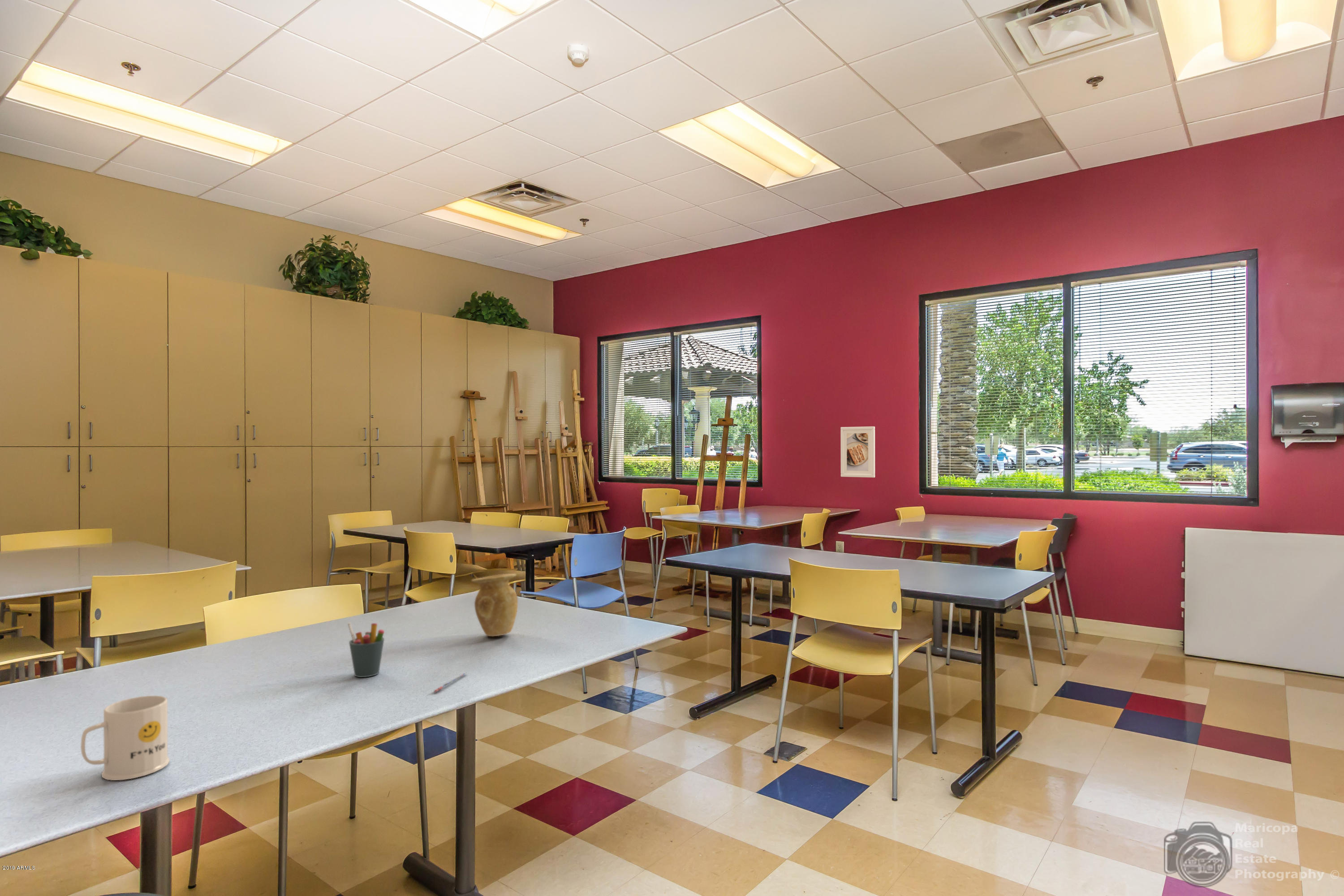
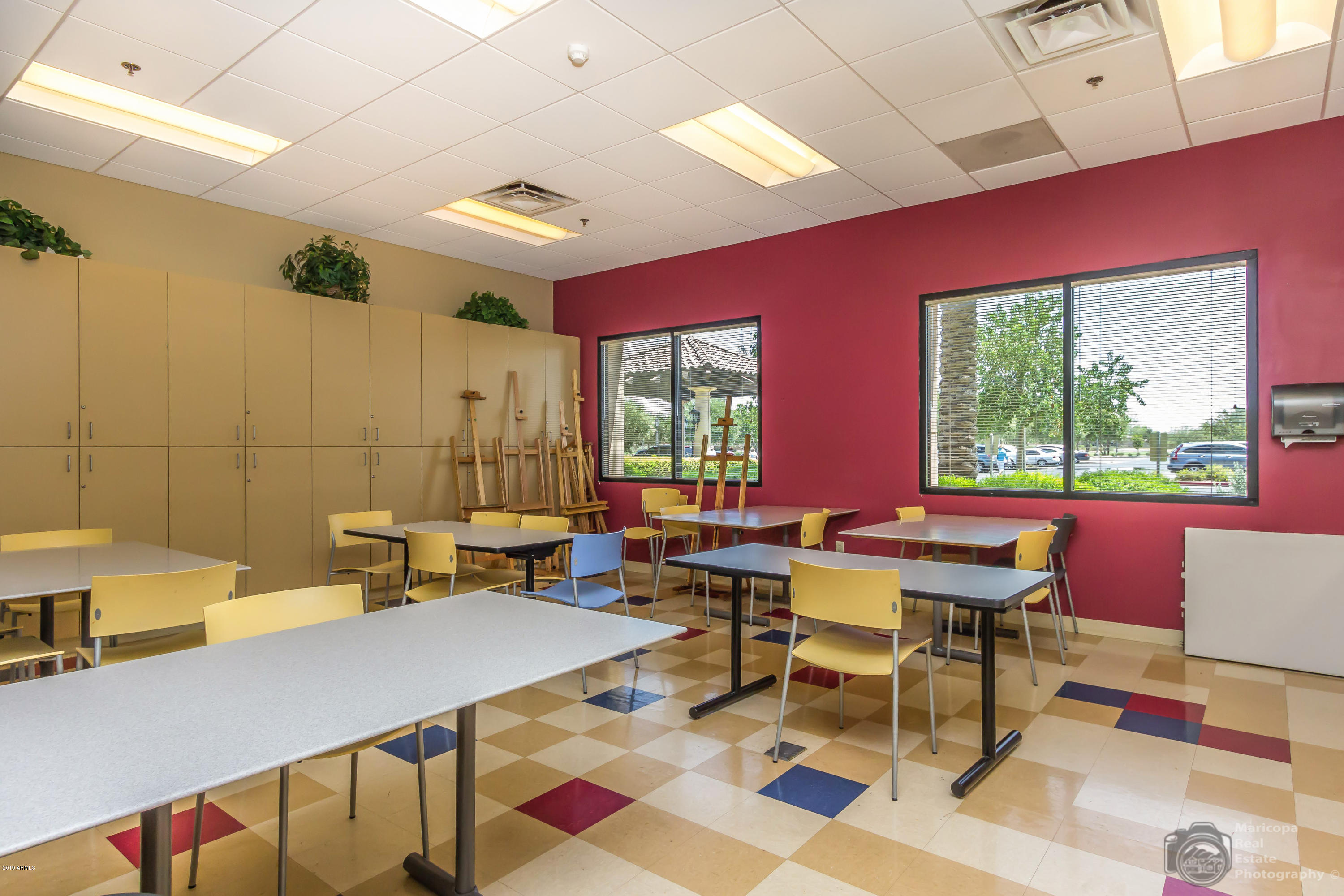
- mug [80,695,170,781]
- vase [471,573,518,637]
- pen [433,672,467,693]
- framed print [840,426,875,478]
- pen holder [347,621,385,678]
